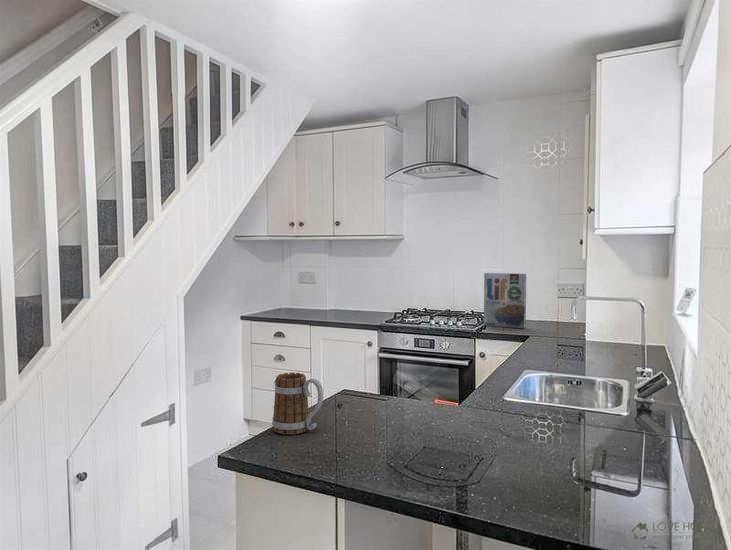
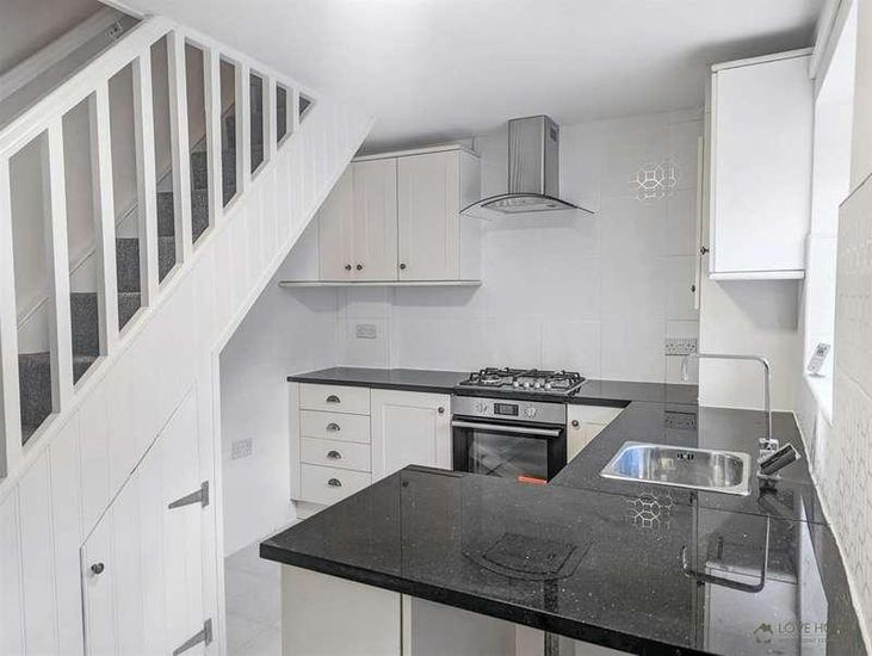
- mug [271,372,324,436]
- cereal box [483,272,527,329]
